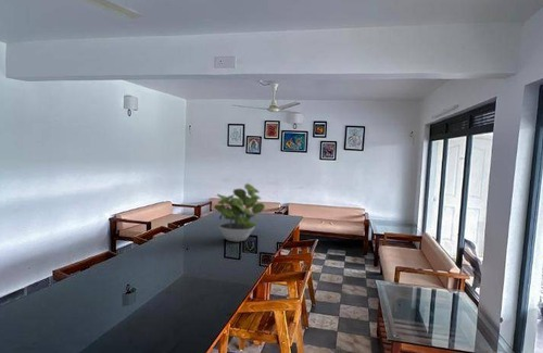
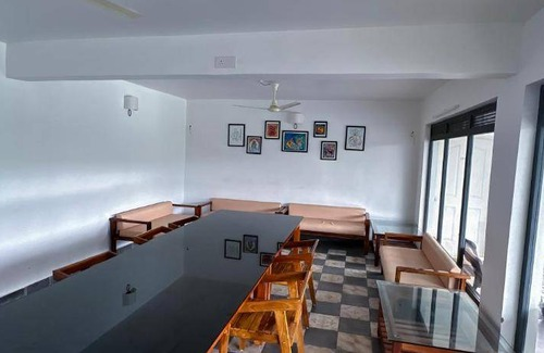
- potted plant [213,182,266,243]
